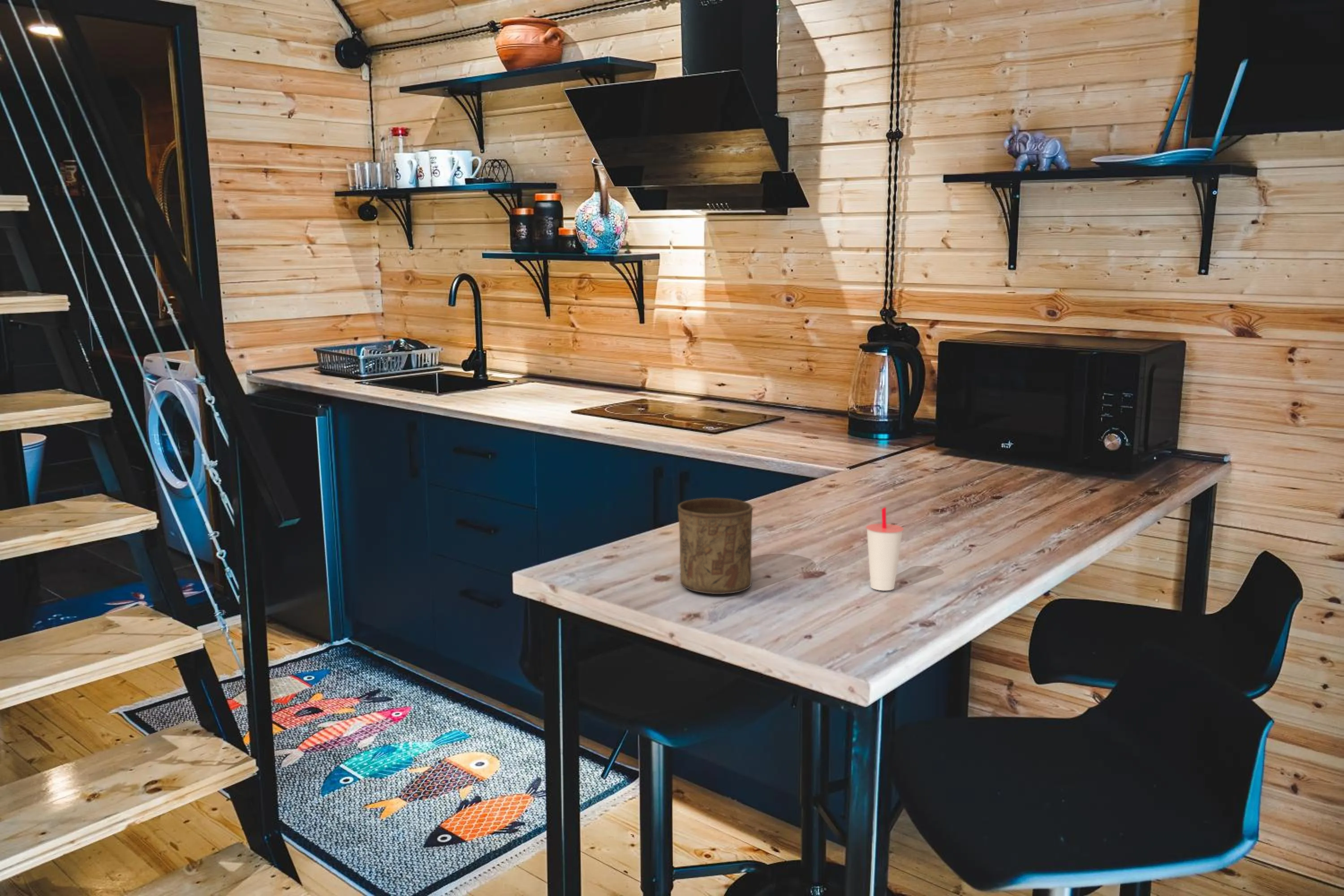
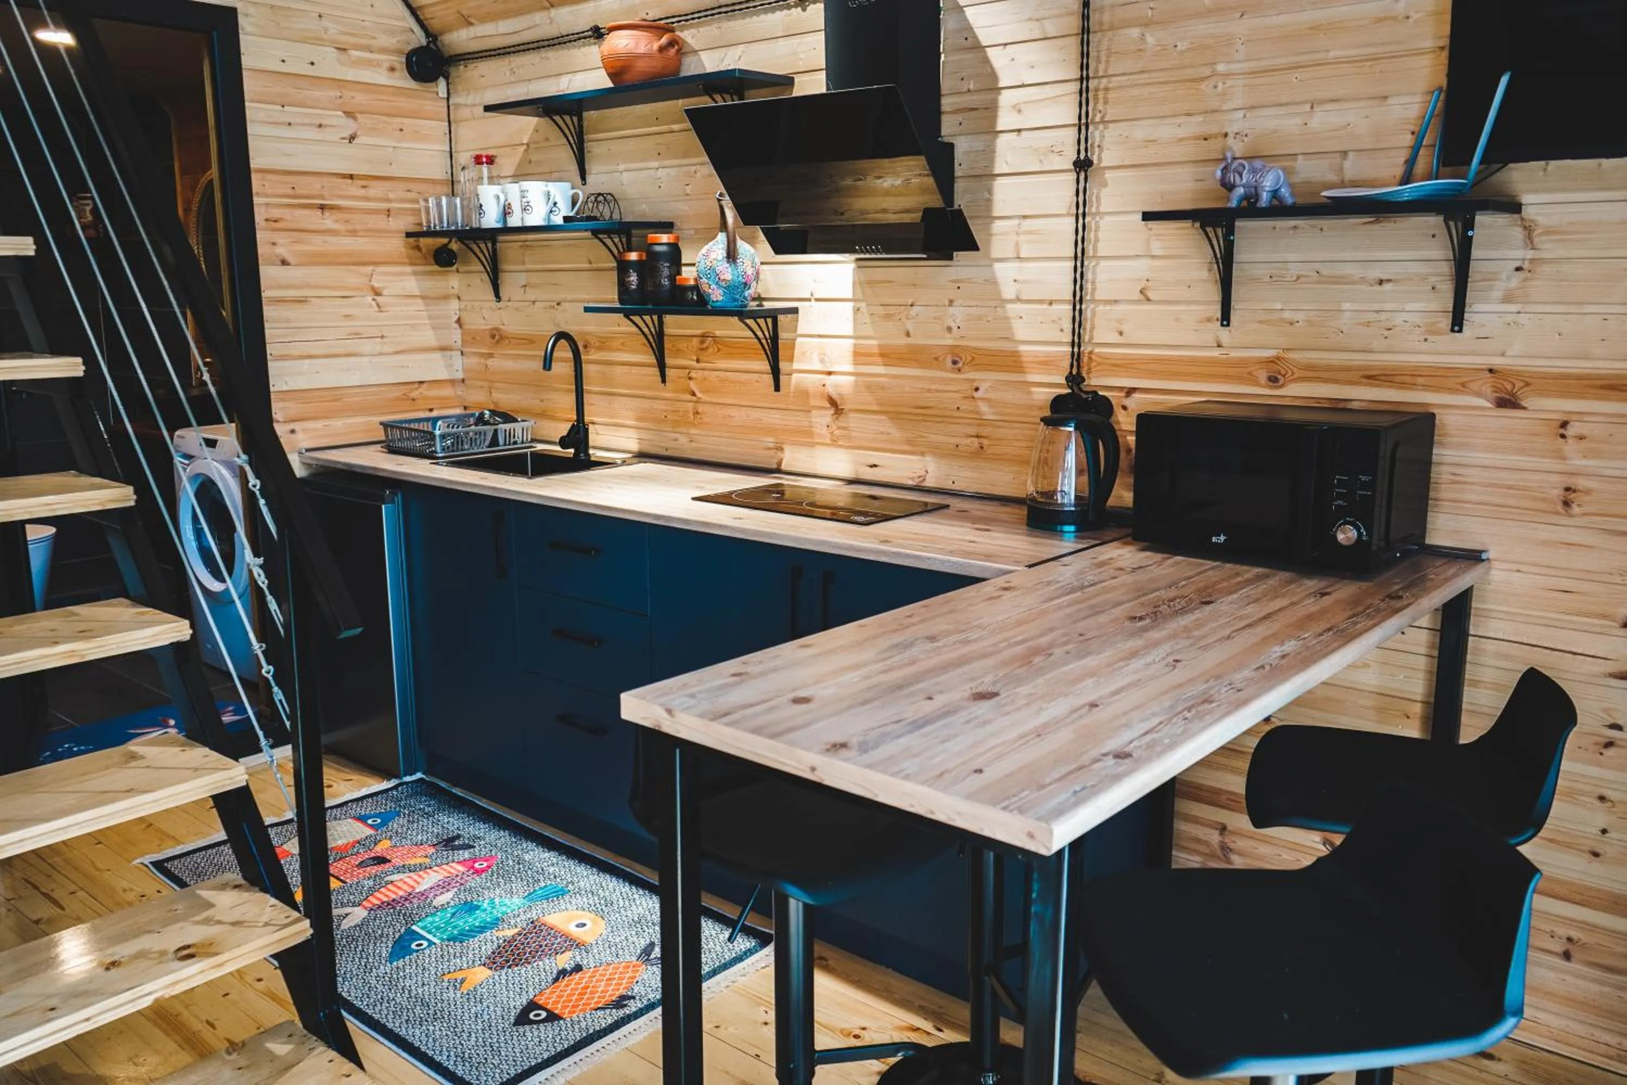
- cup [677,498,753,594]
- cup [866,507,904,591]
